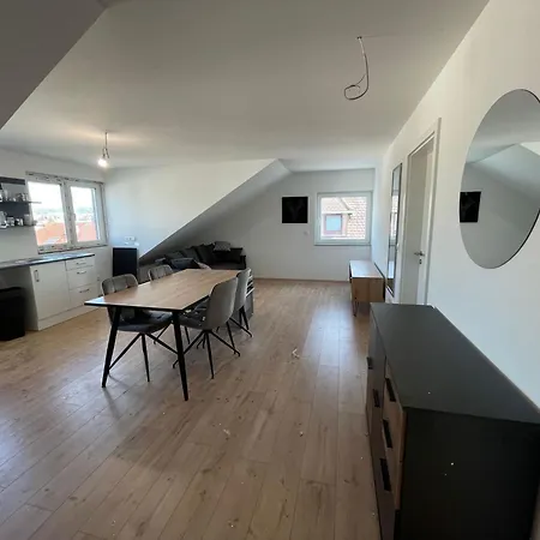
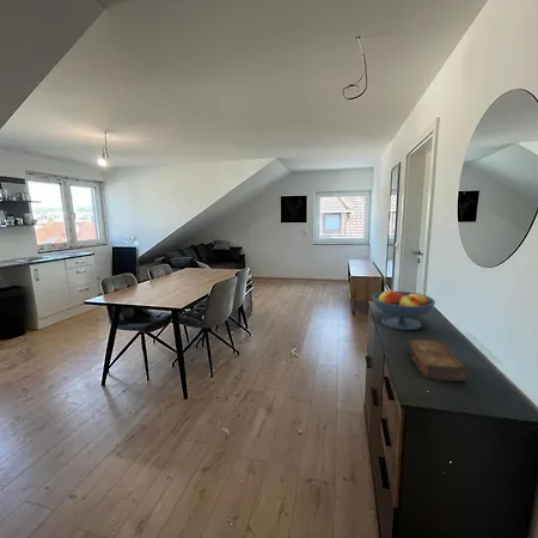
+ fruit bowl [371,289,436,331]
+ book [408,338,469,383]
